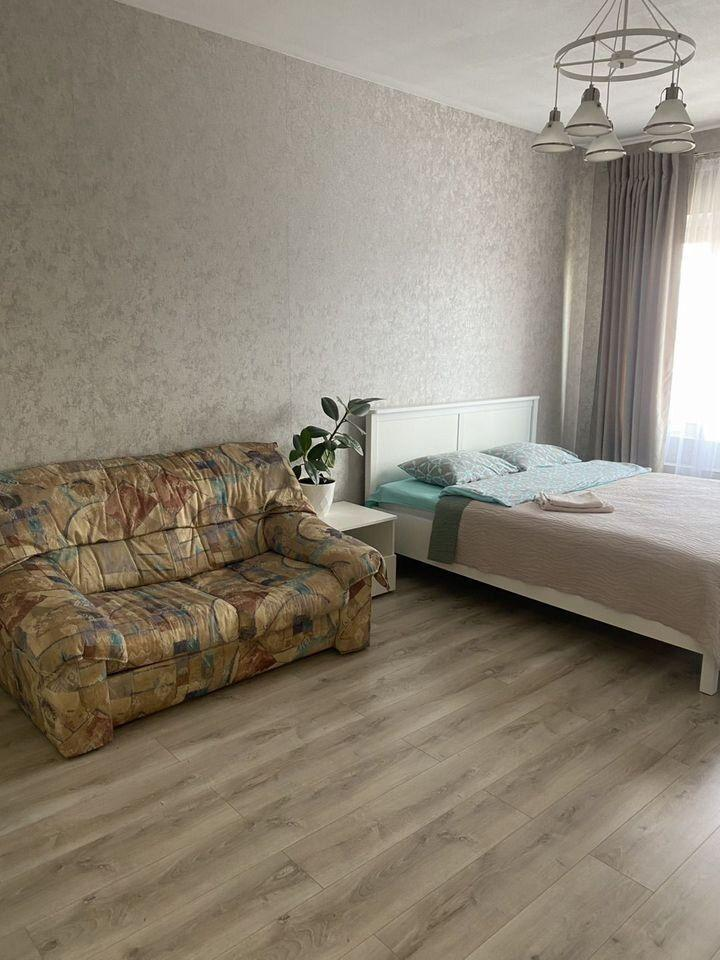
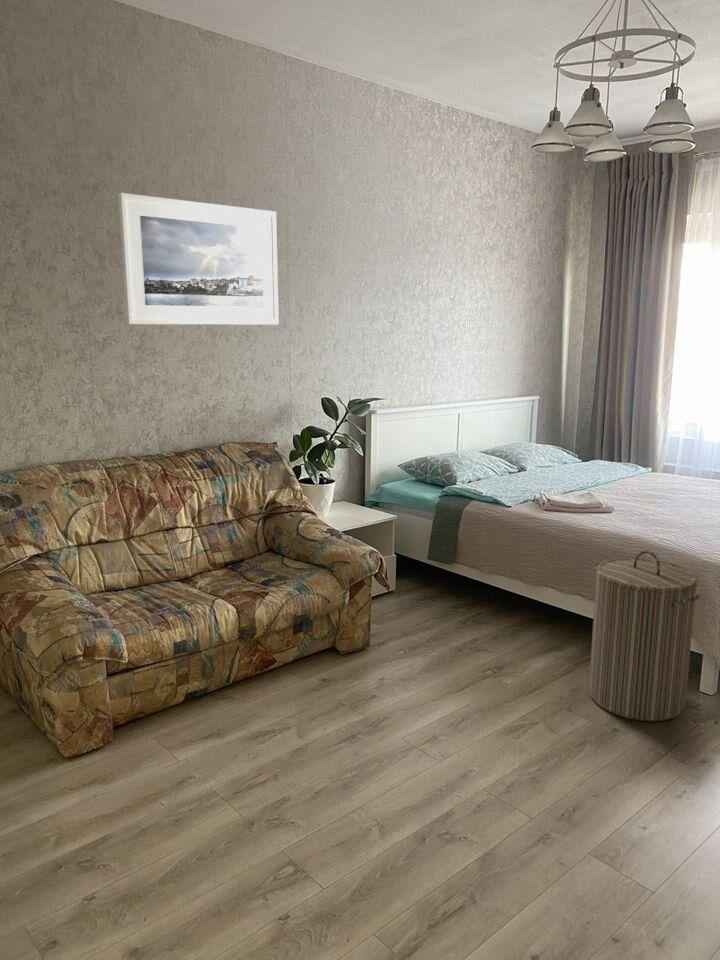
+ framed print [117,192,280,325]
+ laundry hamper [588,550,701,722]
